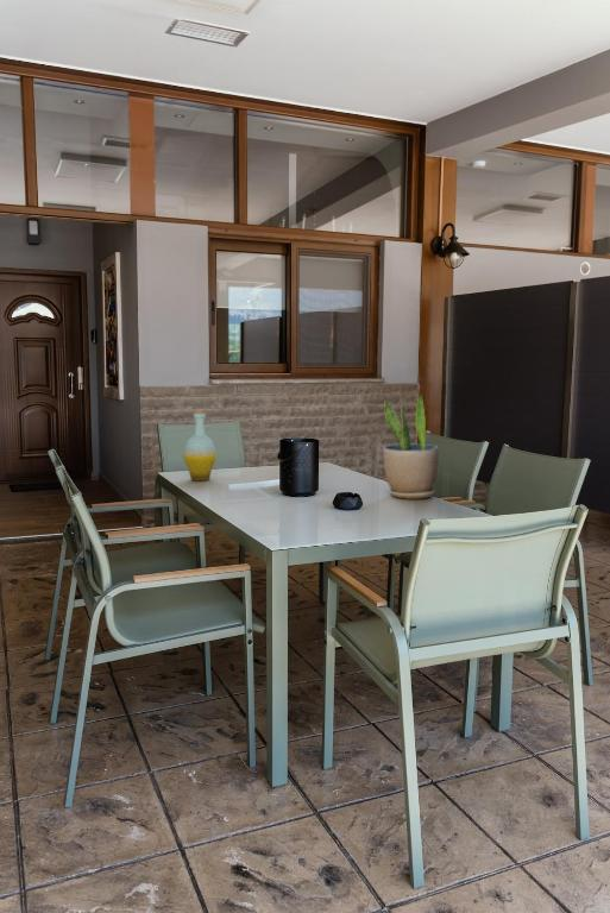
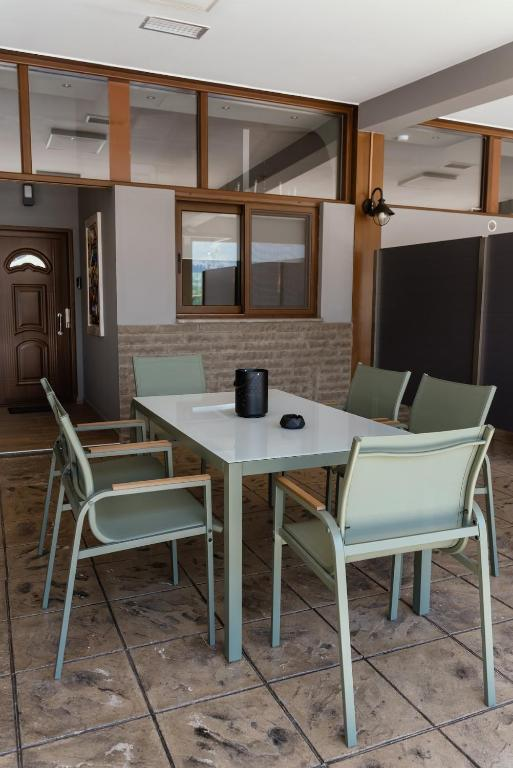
- bottle [182,408,218,481]
- potted plant [382,393,440,499]
